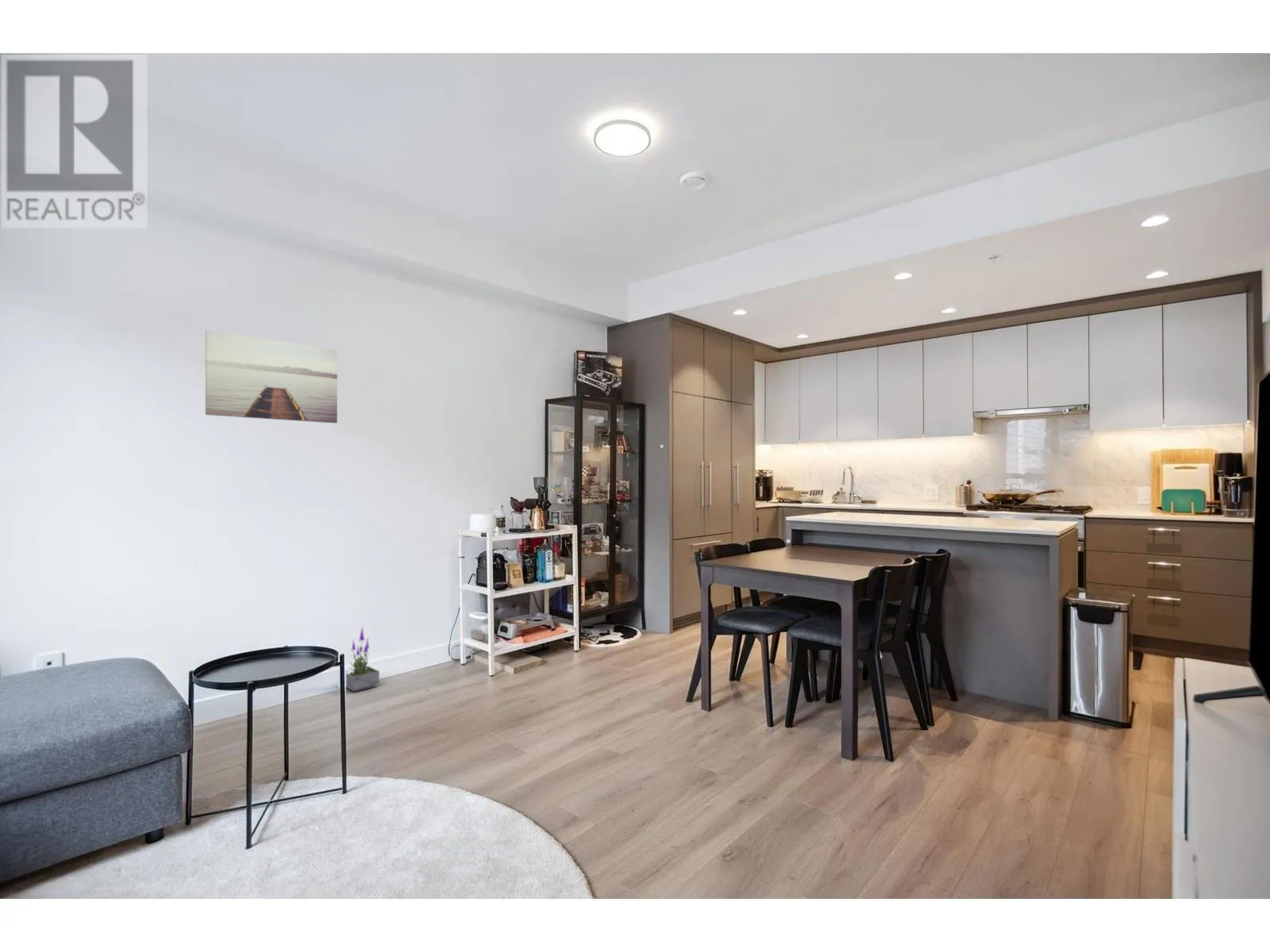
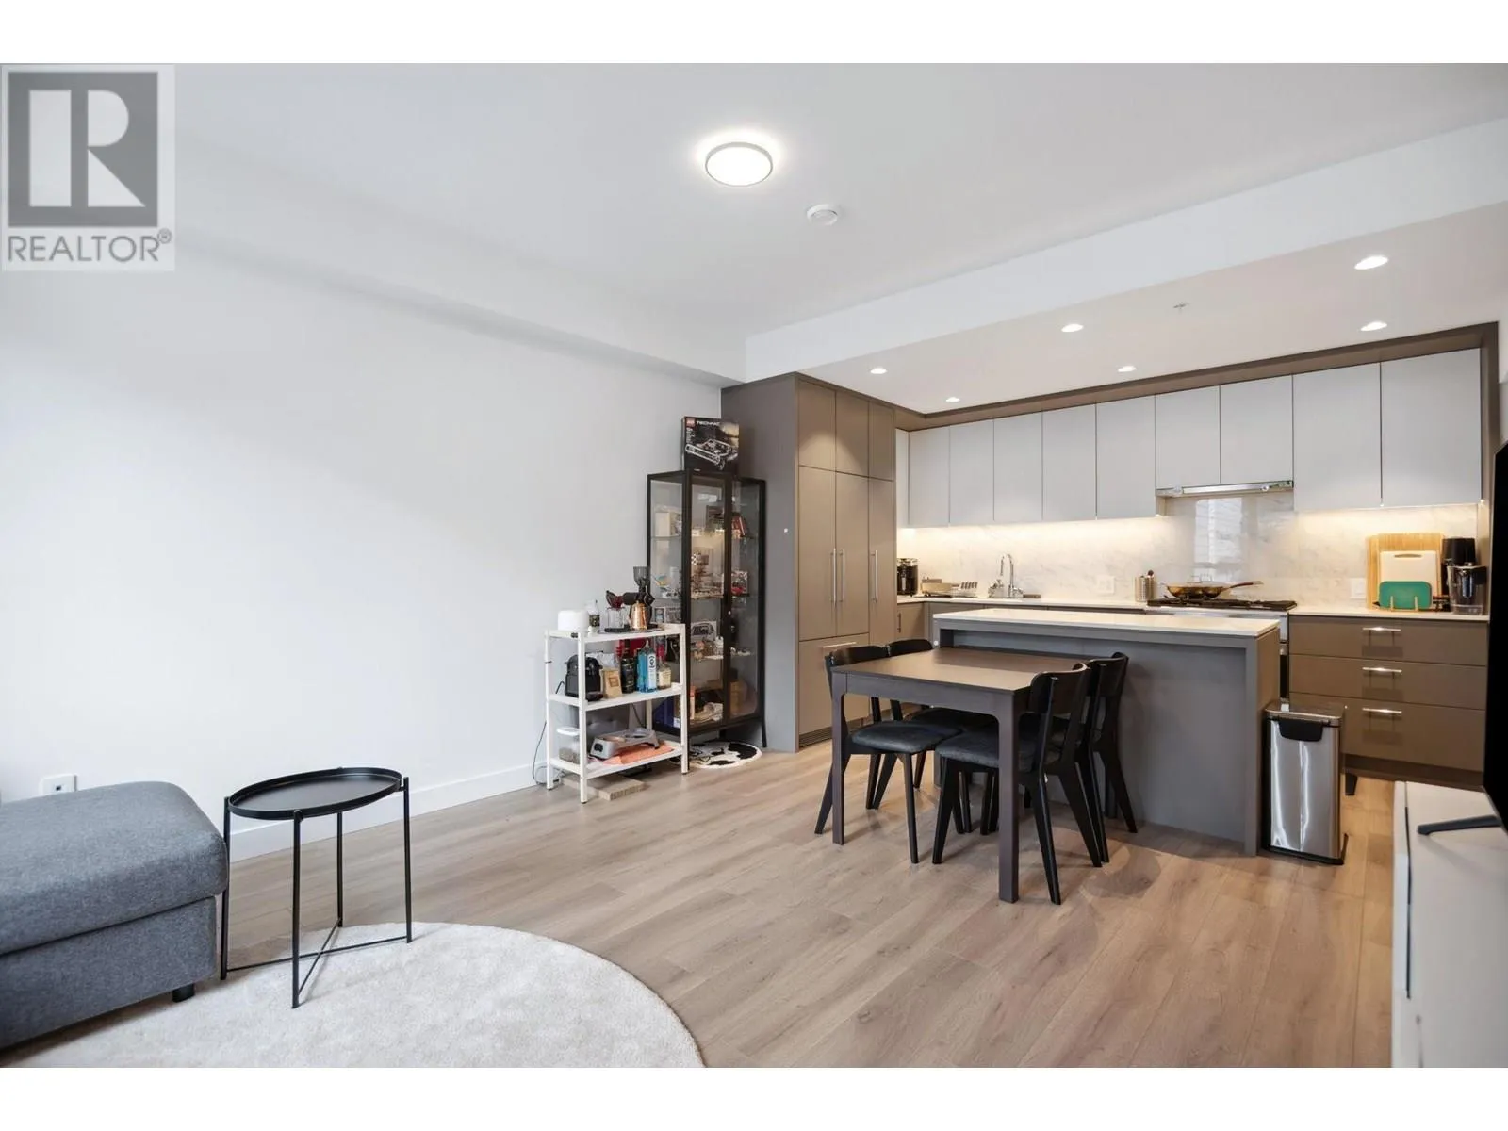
- wall art [205,329,338,424]
- potted plant [345,625,380,693]
